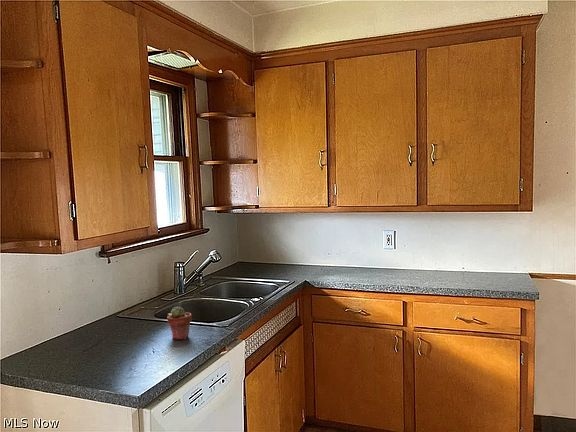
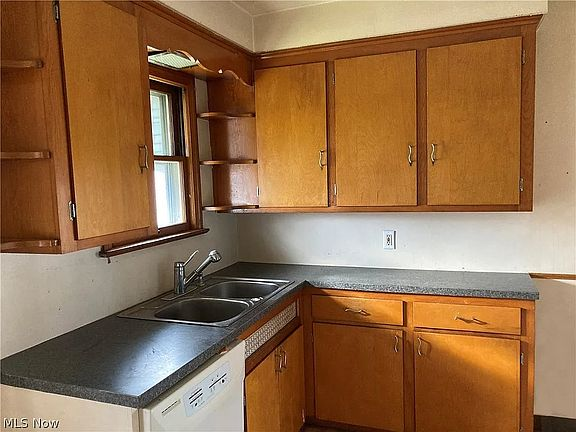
- potted succulent [166,305,193,341]
